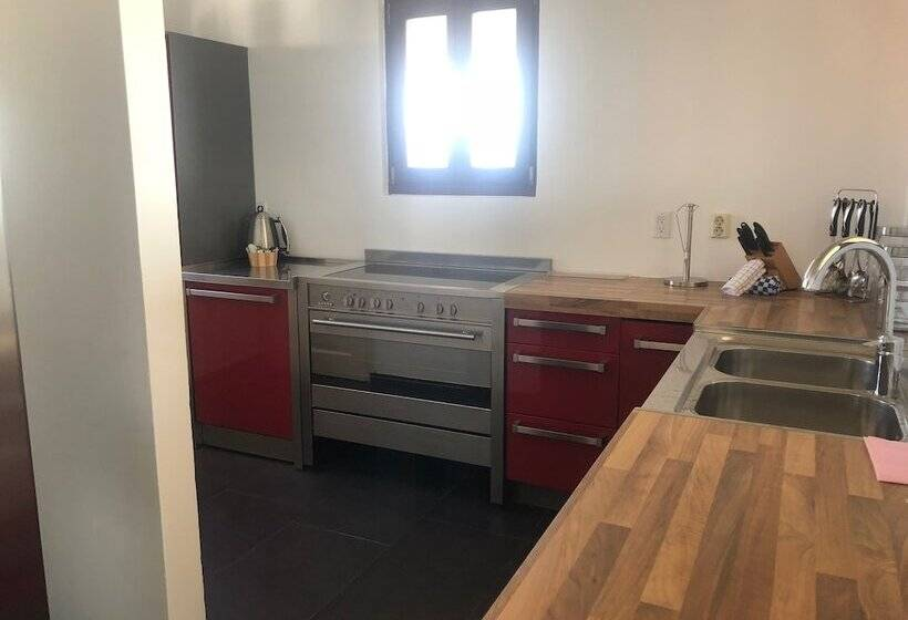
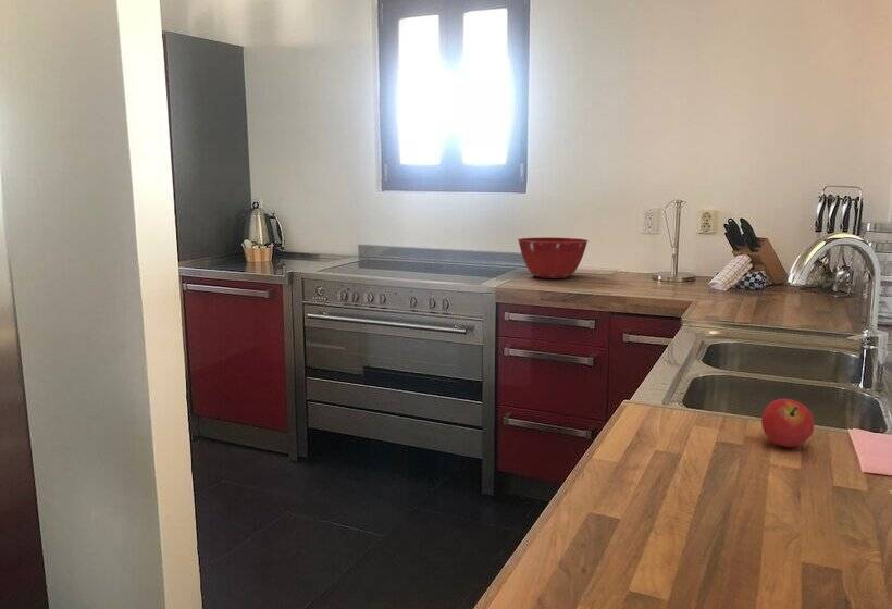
+ mixing bowl [517,236,589,279]
+ fruit [760,398,815,448]
